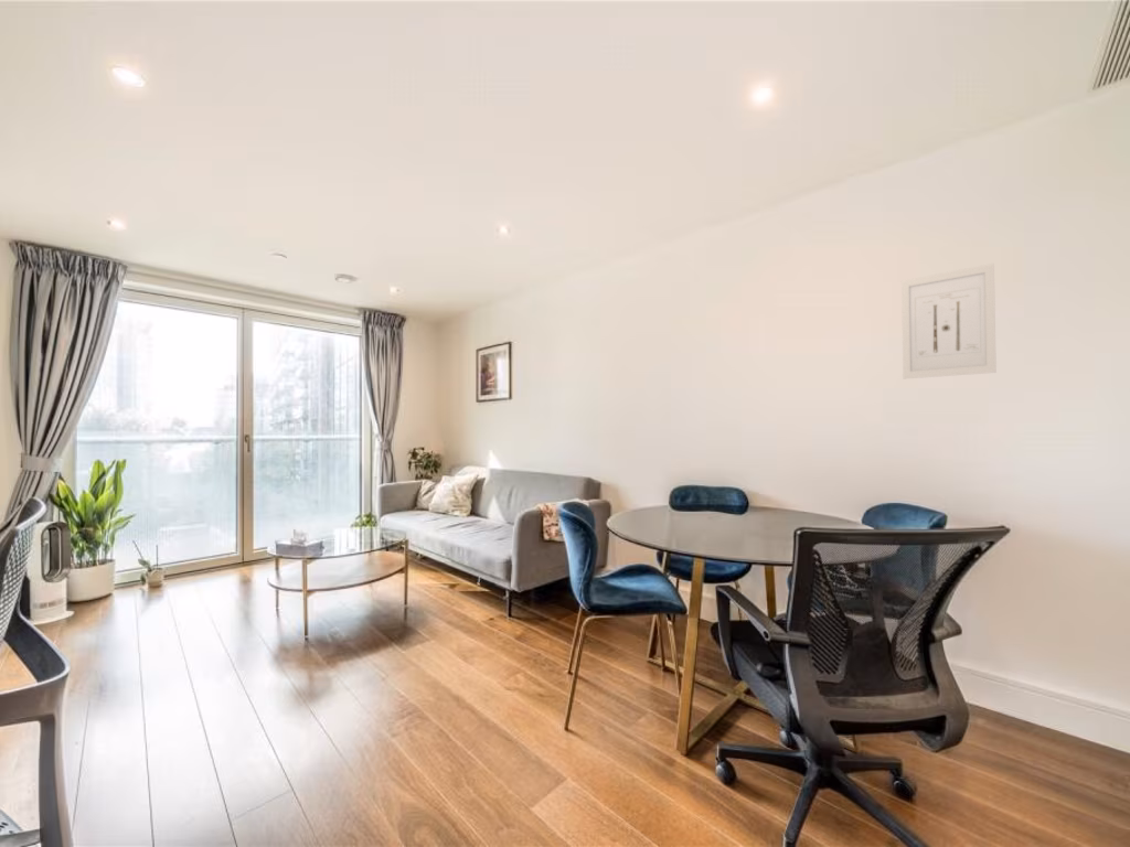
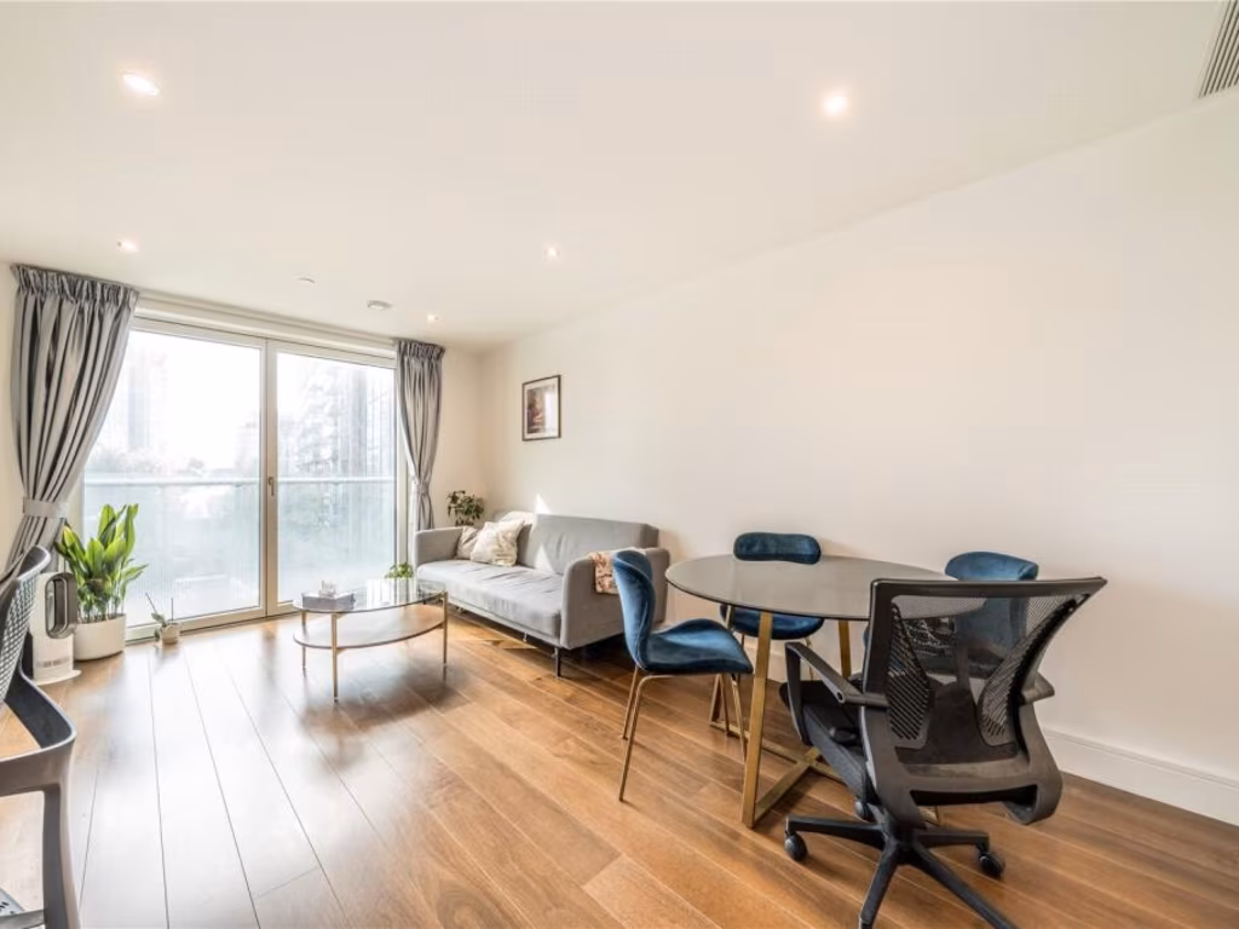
- wall art [900,262,998,379]
